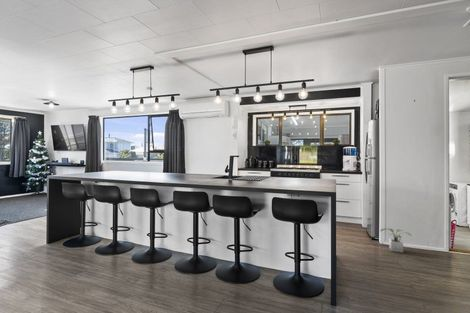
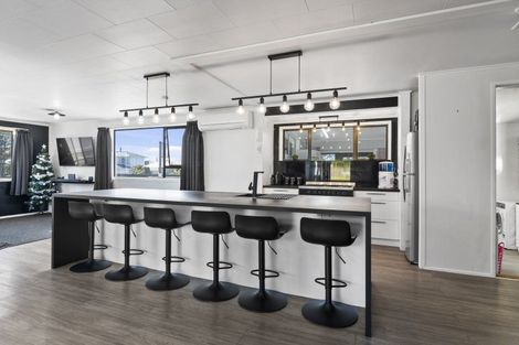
- potted plant [379,227,412,254]
